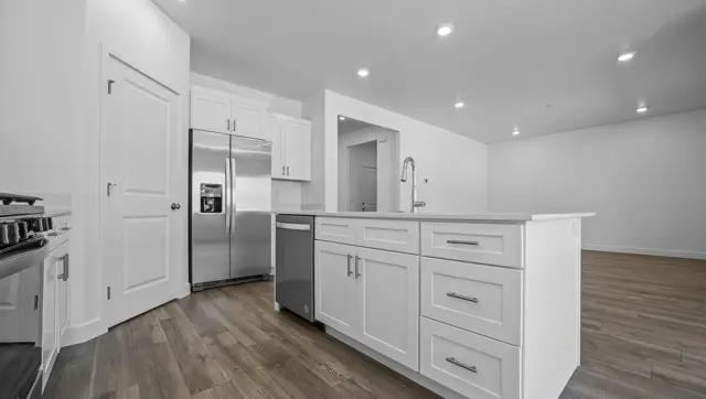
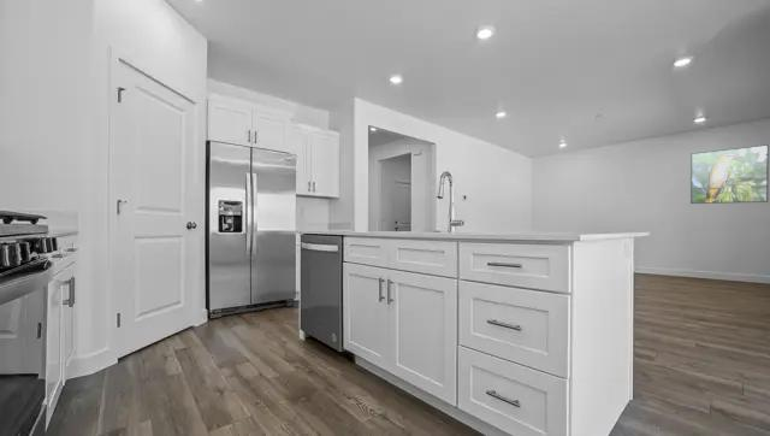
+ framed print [689,143,770,205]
